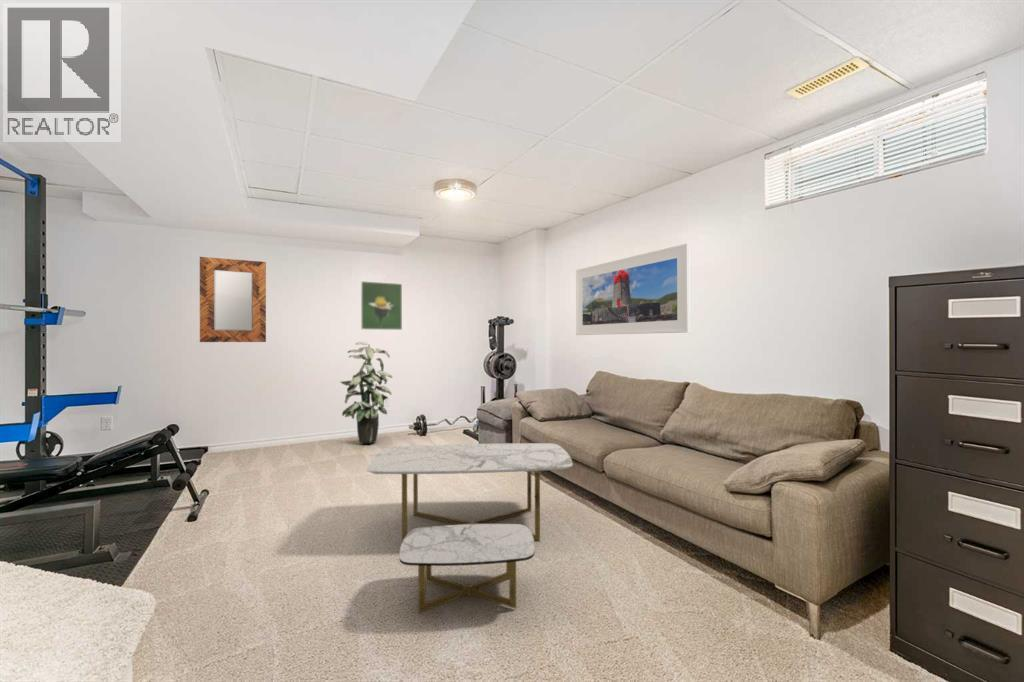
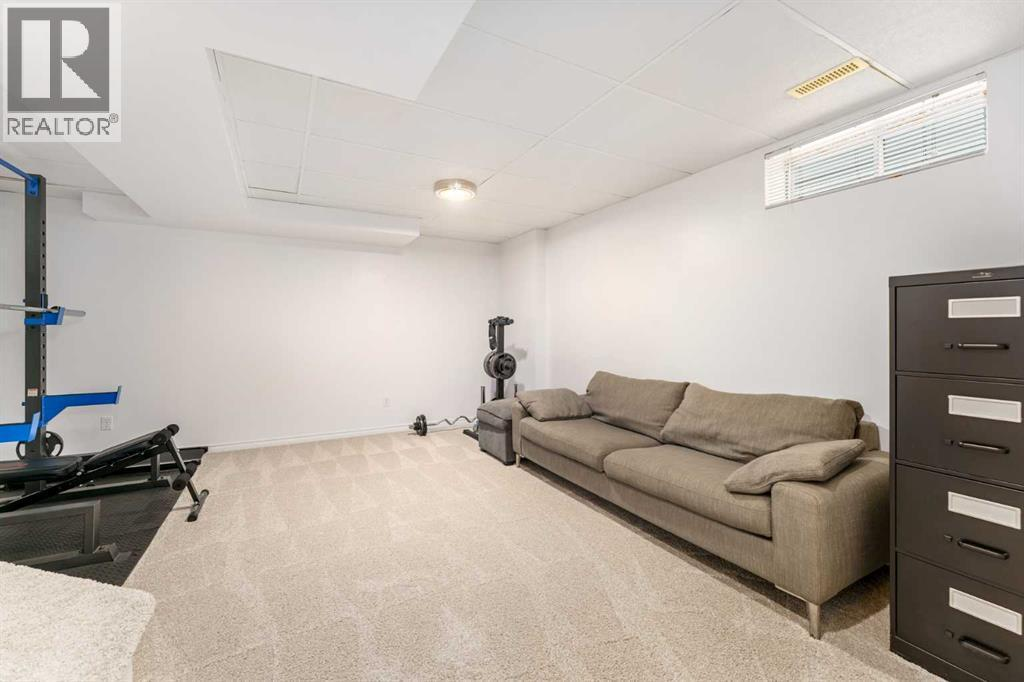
- indoor plant [339,341,393,444]
- home mirror [199,256,267,343]
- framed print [575,242,690,336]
- coffee table [366,442,574,614]
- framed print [360,280,403,331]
